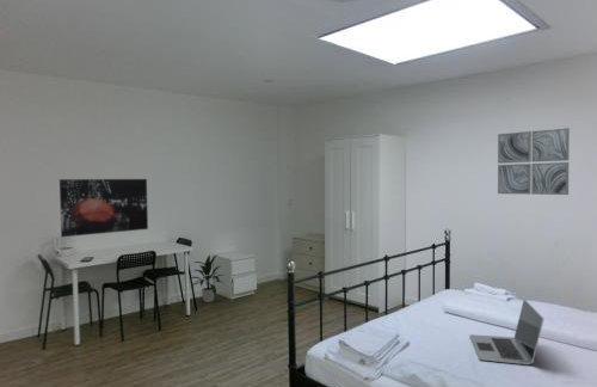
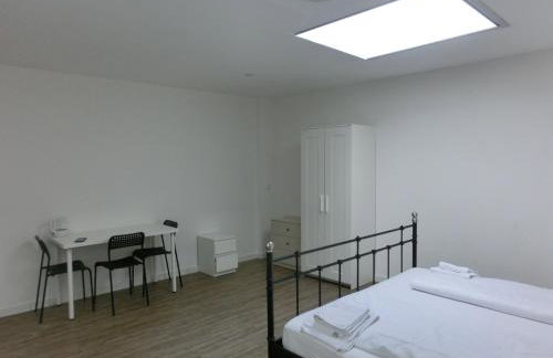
- laptop [468,297,546,366]
- indoor plant [189,253,224,303]
- wall art [497,127,571,196]
- wall art [59,178,149,238]
